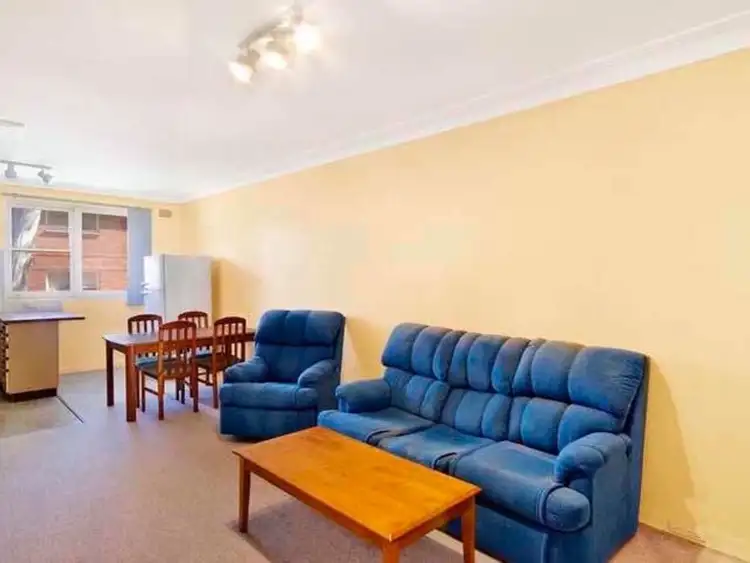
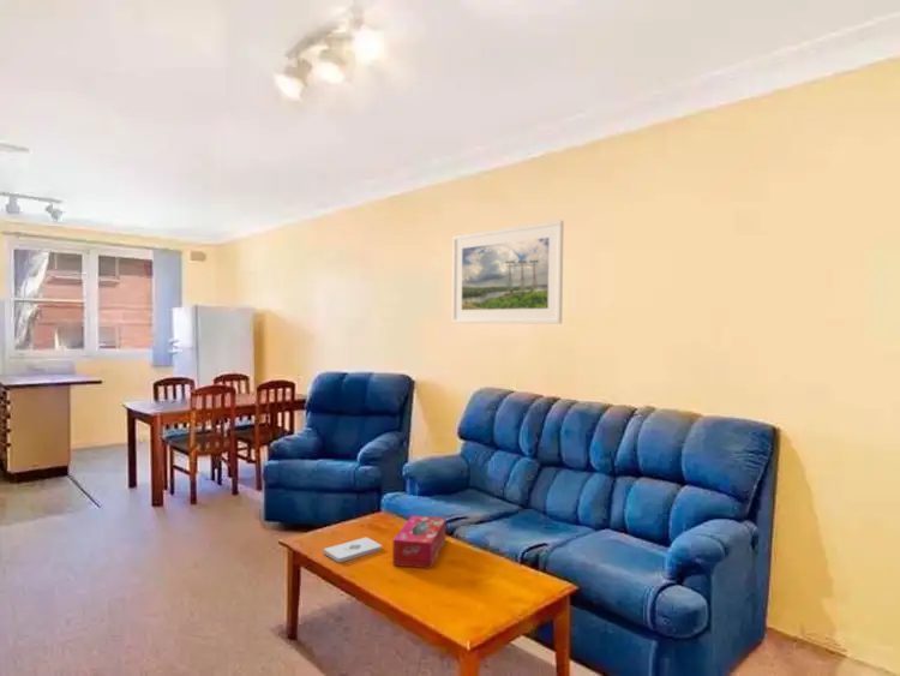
+ tissue box [391,514,446,570]
+ notepad [322,536,383,563]
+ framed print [451,220,564,325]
